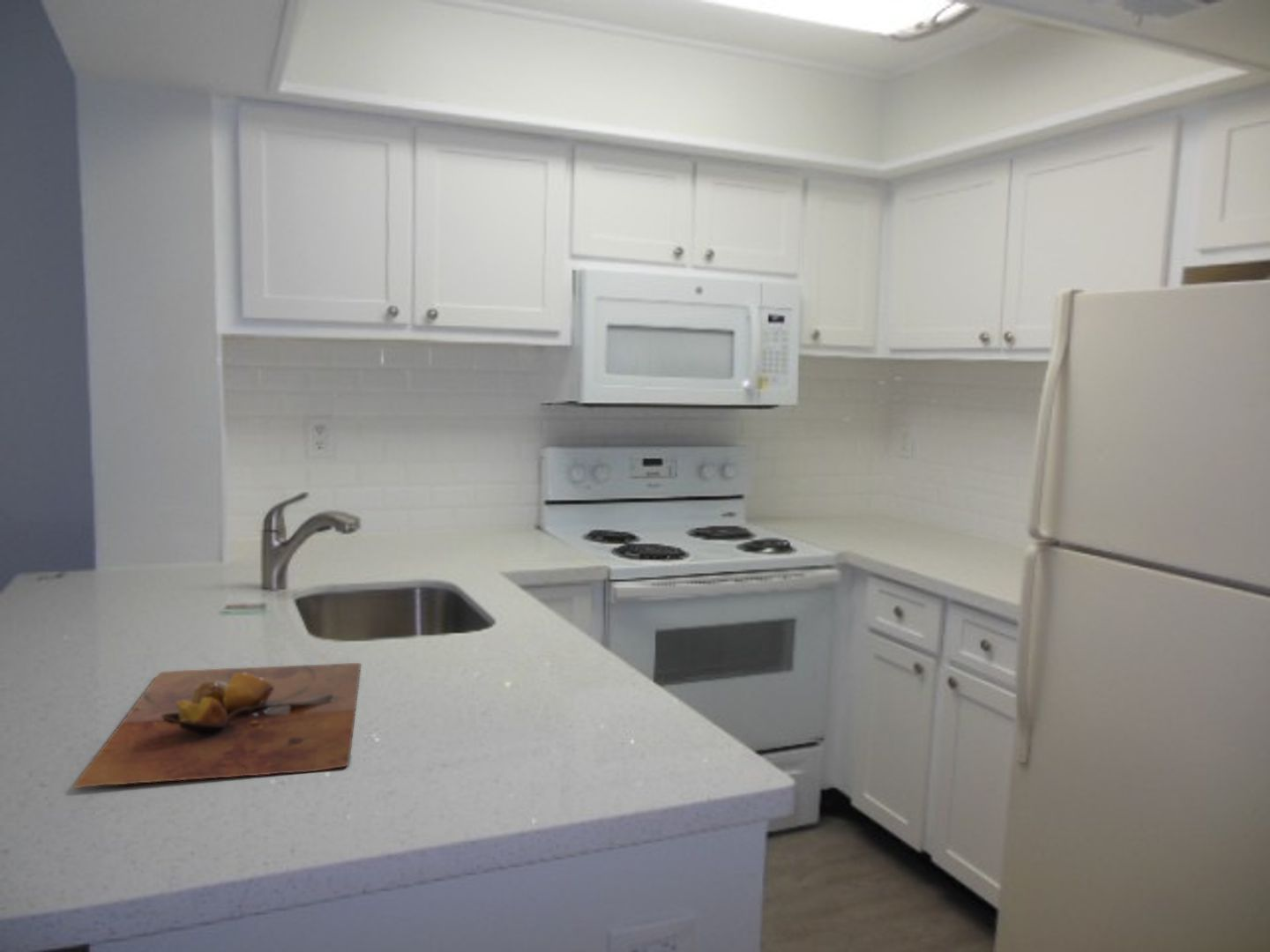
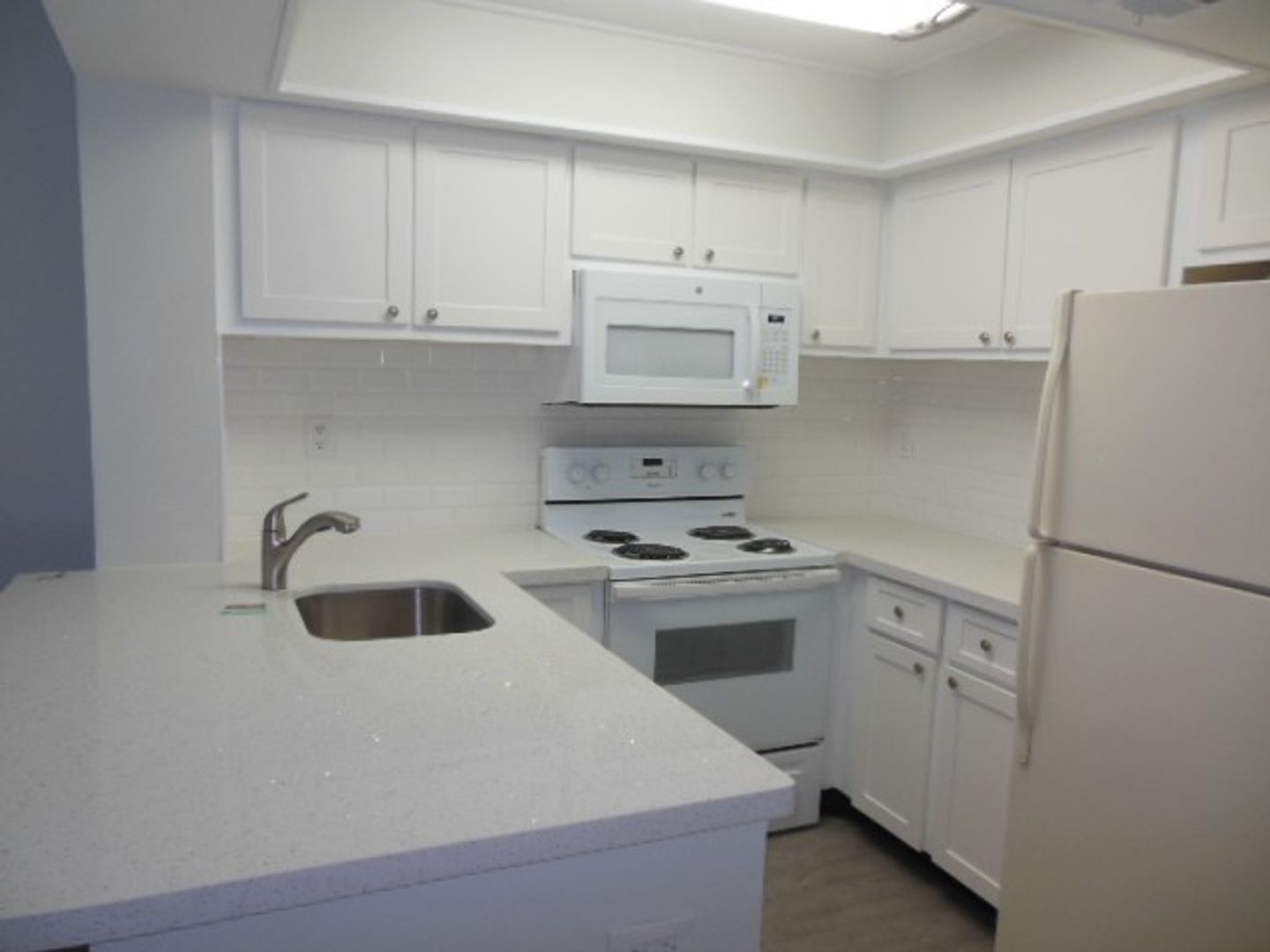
- cutting board [73,662,362,789]
